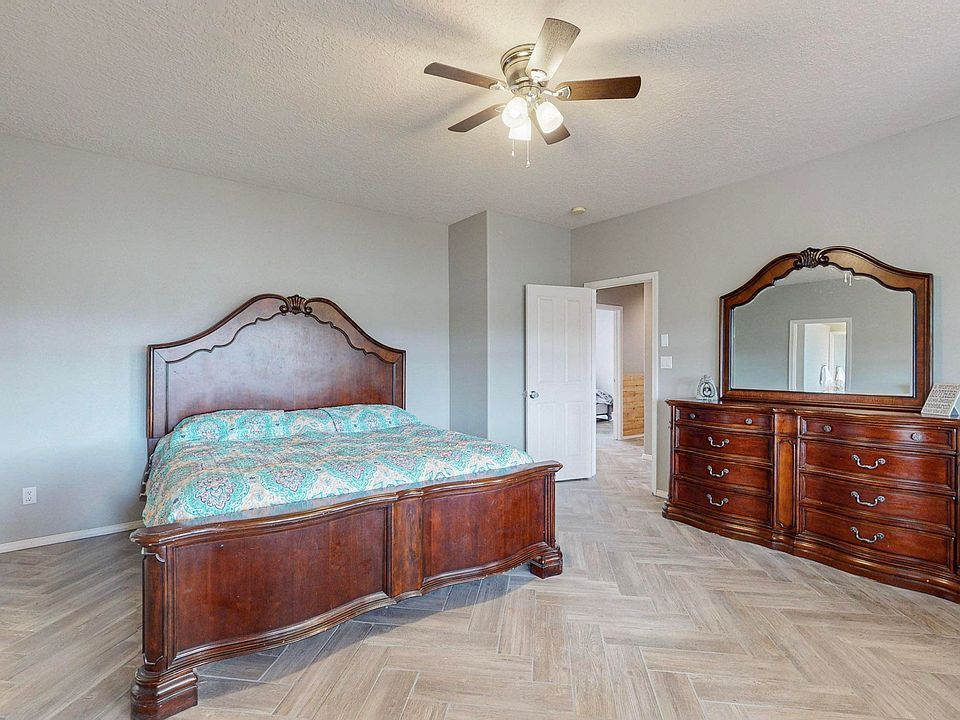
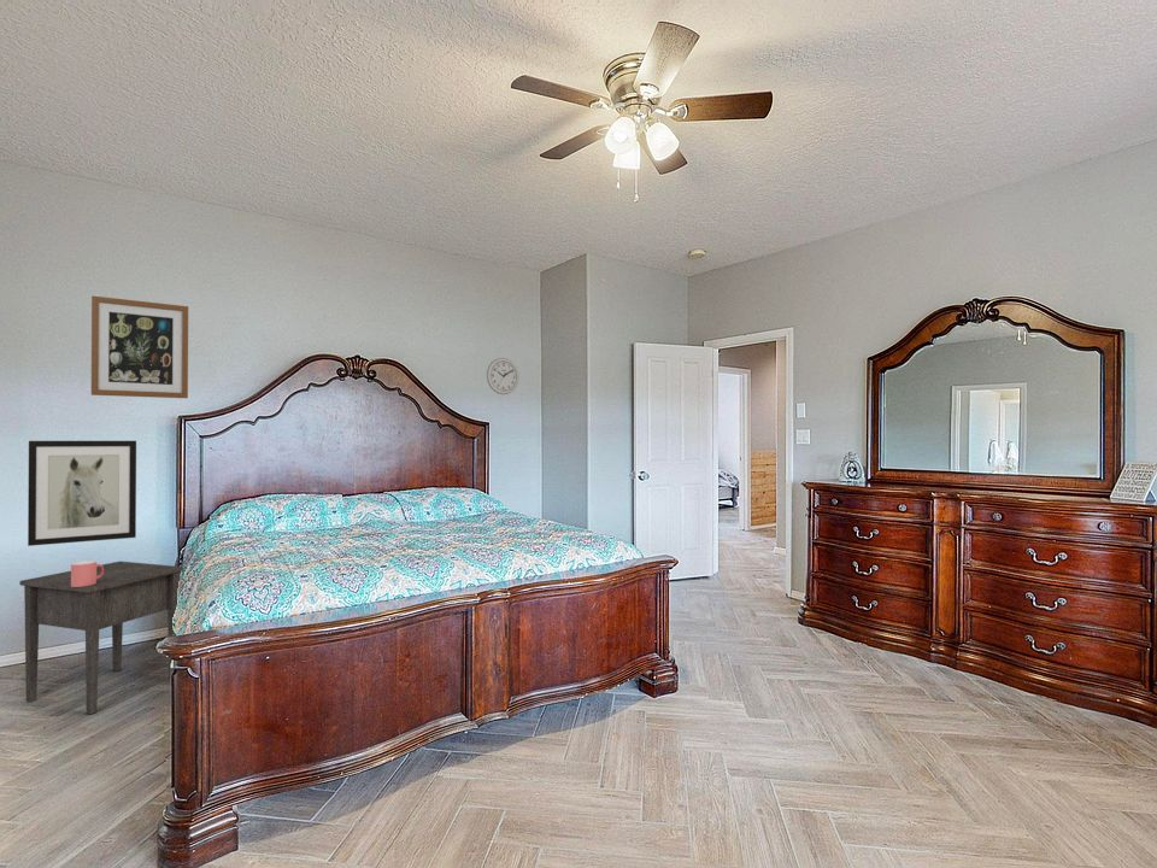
+ nightstand [18,561,186,716]
+ mug [70,559,104,587]
+ wall art [27,440,137,547]
+ wall art [90,295,189,399]
+ wall clock [486,357,521,395]
